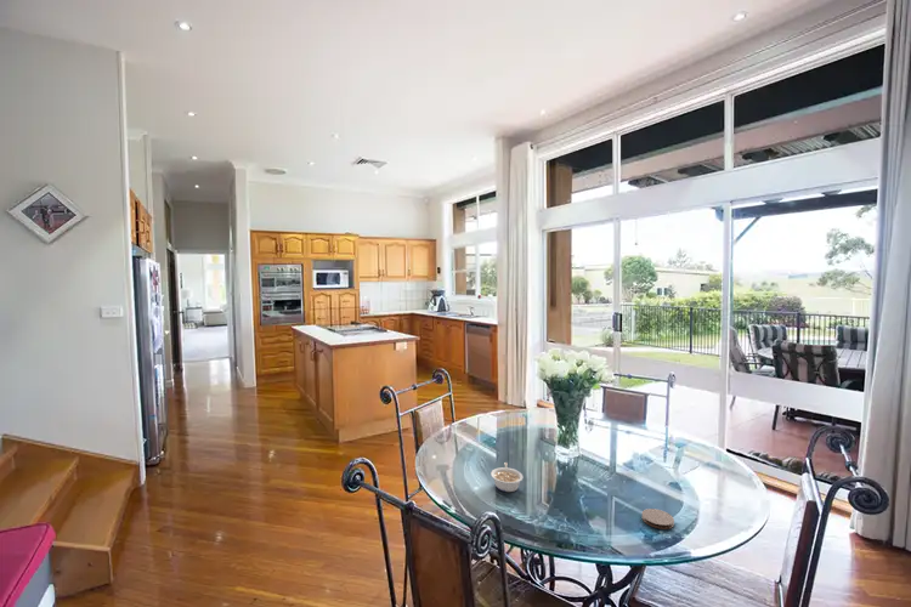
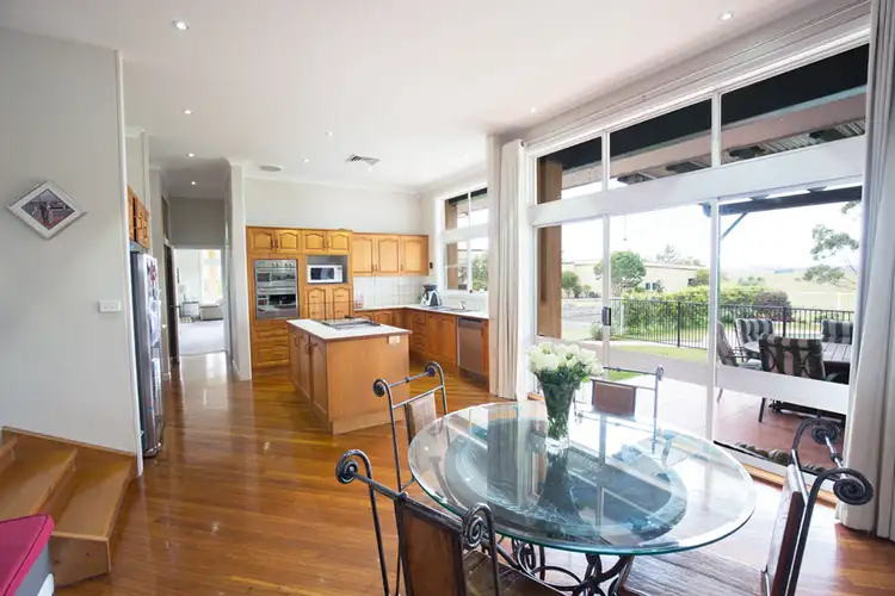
- legume [490,461,524,493]
- coaster [641,507,675,531]
